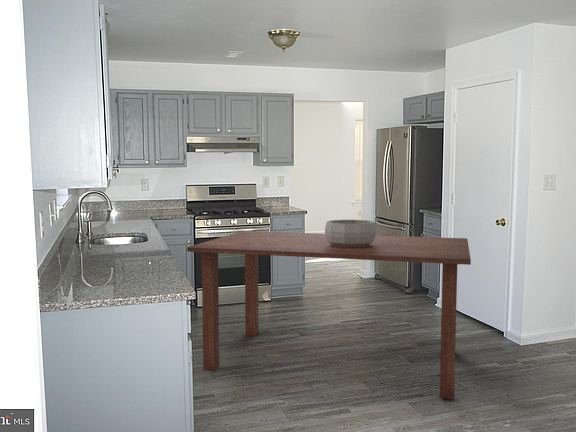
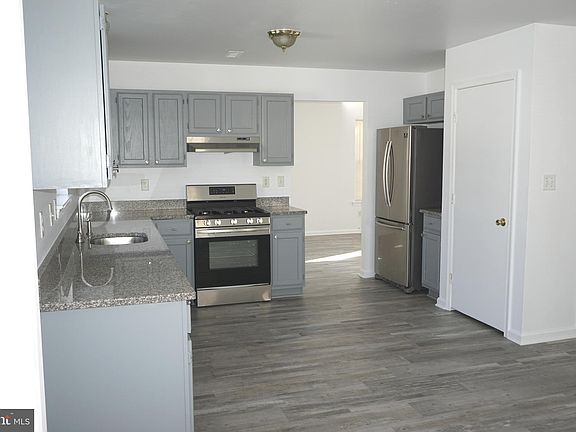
- decorative bowl [324,219,377,247]
- dining table [186,230,472,400]
